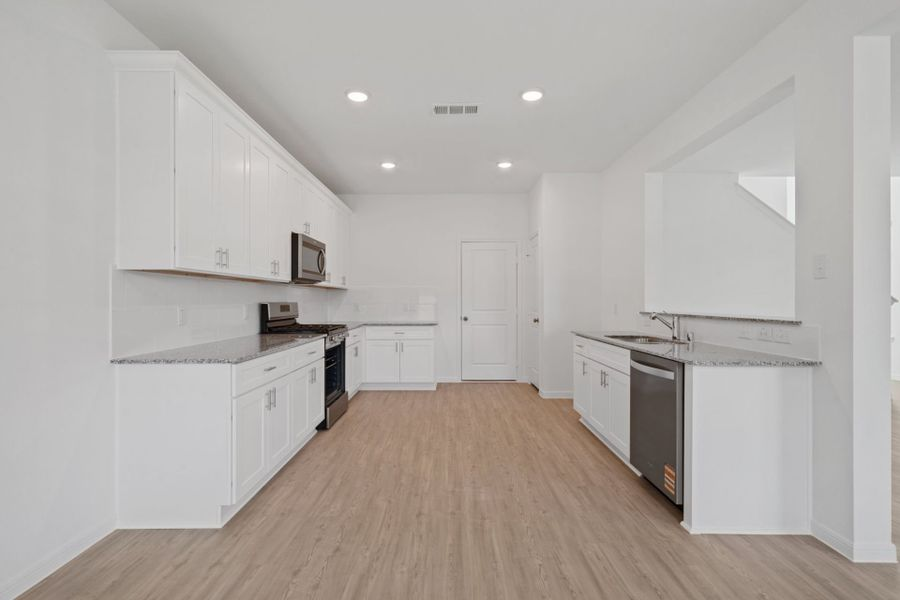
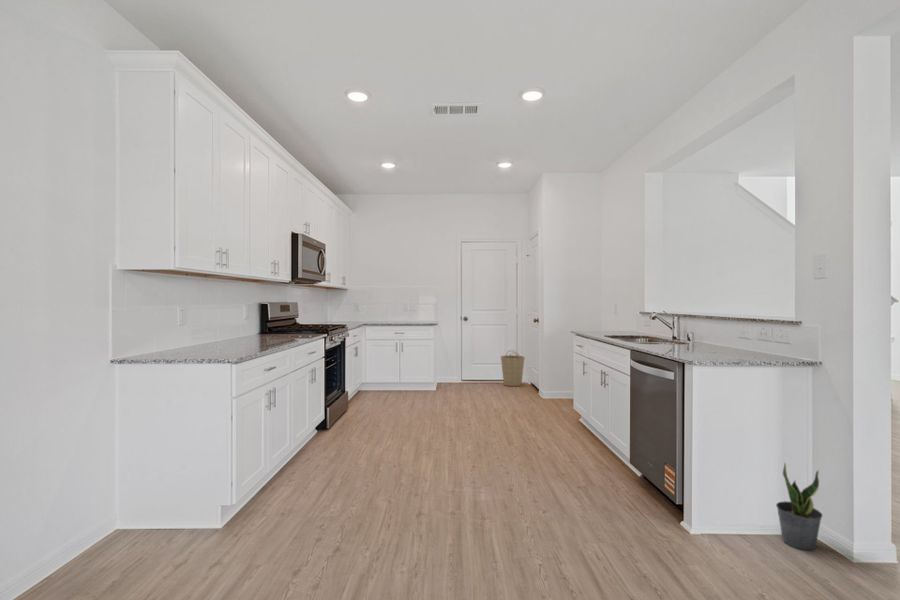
+ basket [500,349,526,387]
+ potted plant [775,462,824,551]
